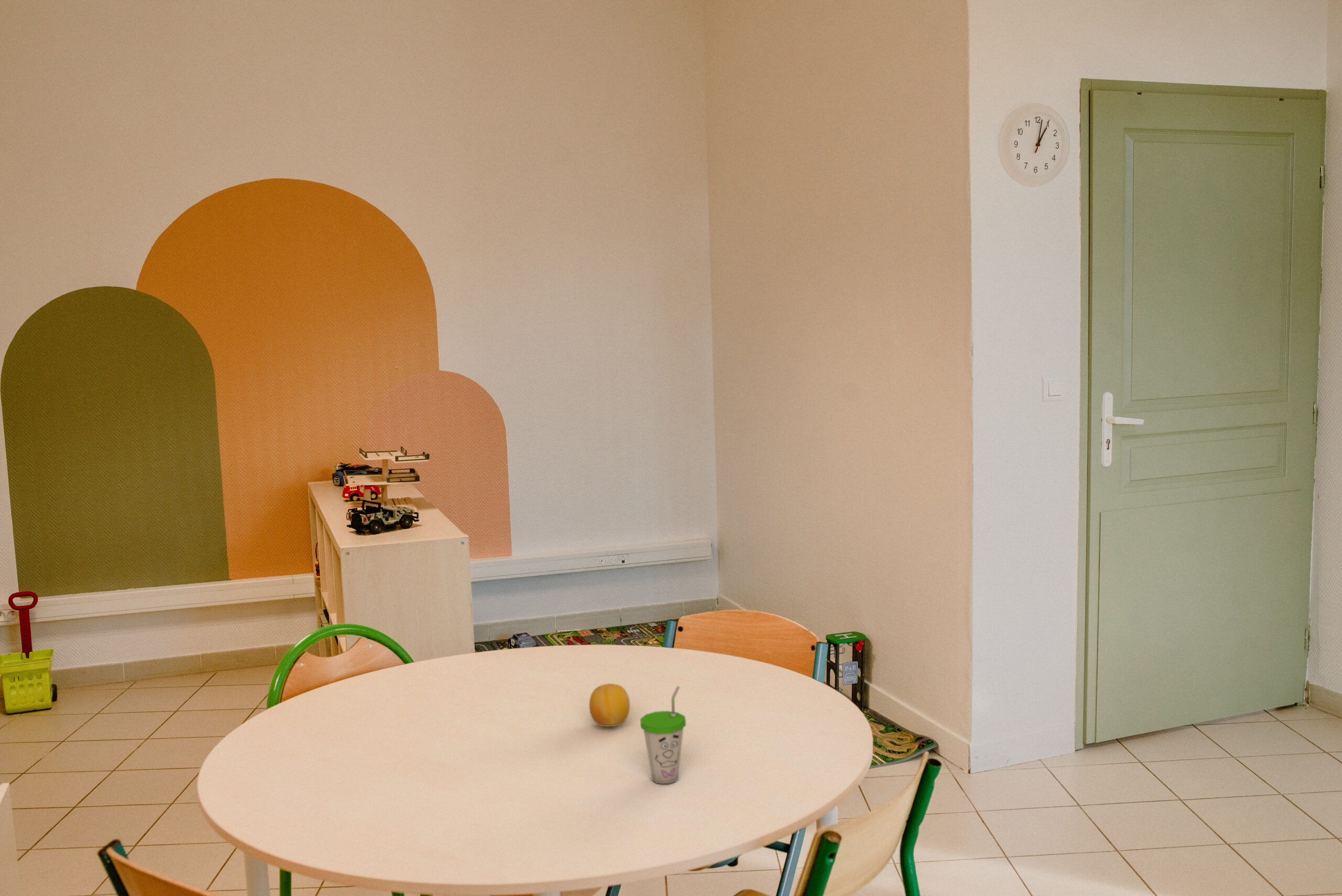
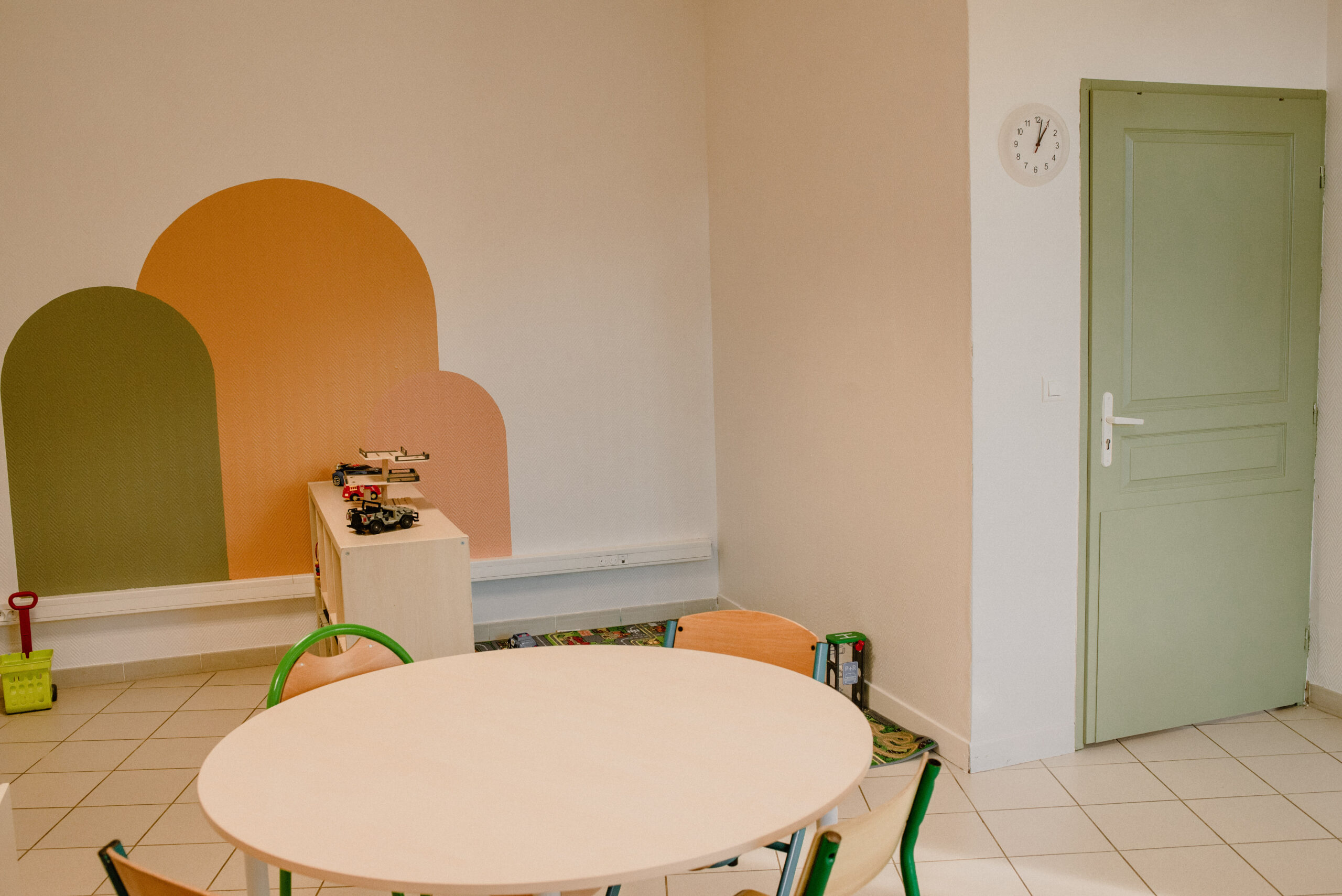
- fruit [589,683,631,727]
- cup [640,685,687,784]
